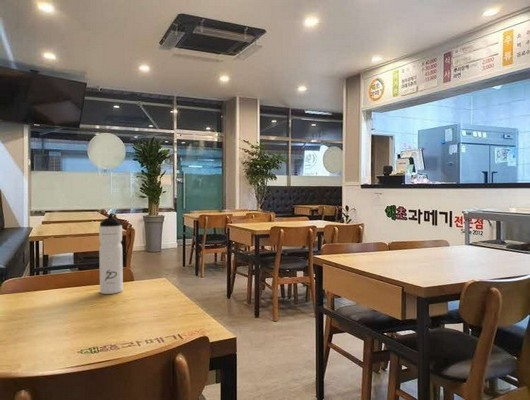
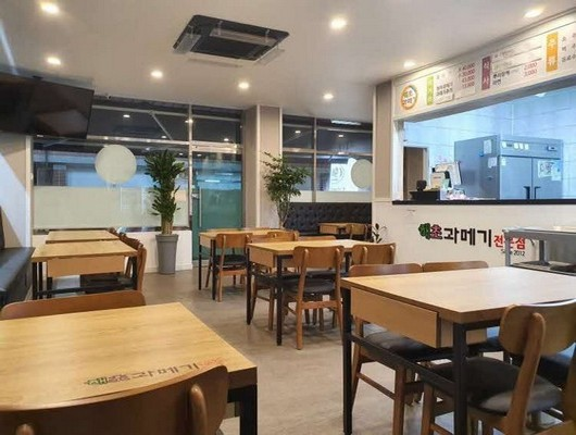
- water bottle [98,214,124,295]
